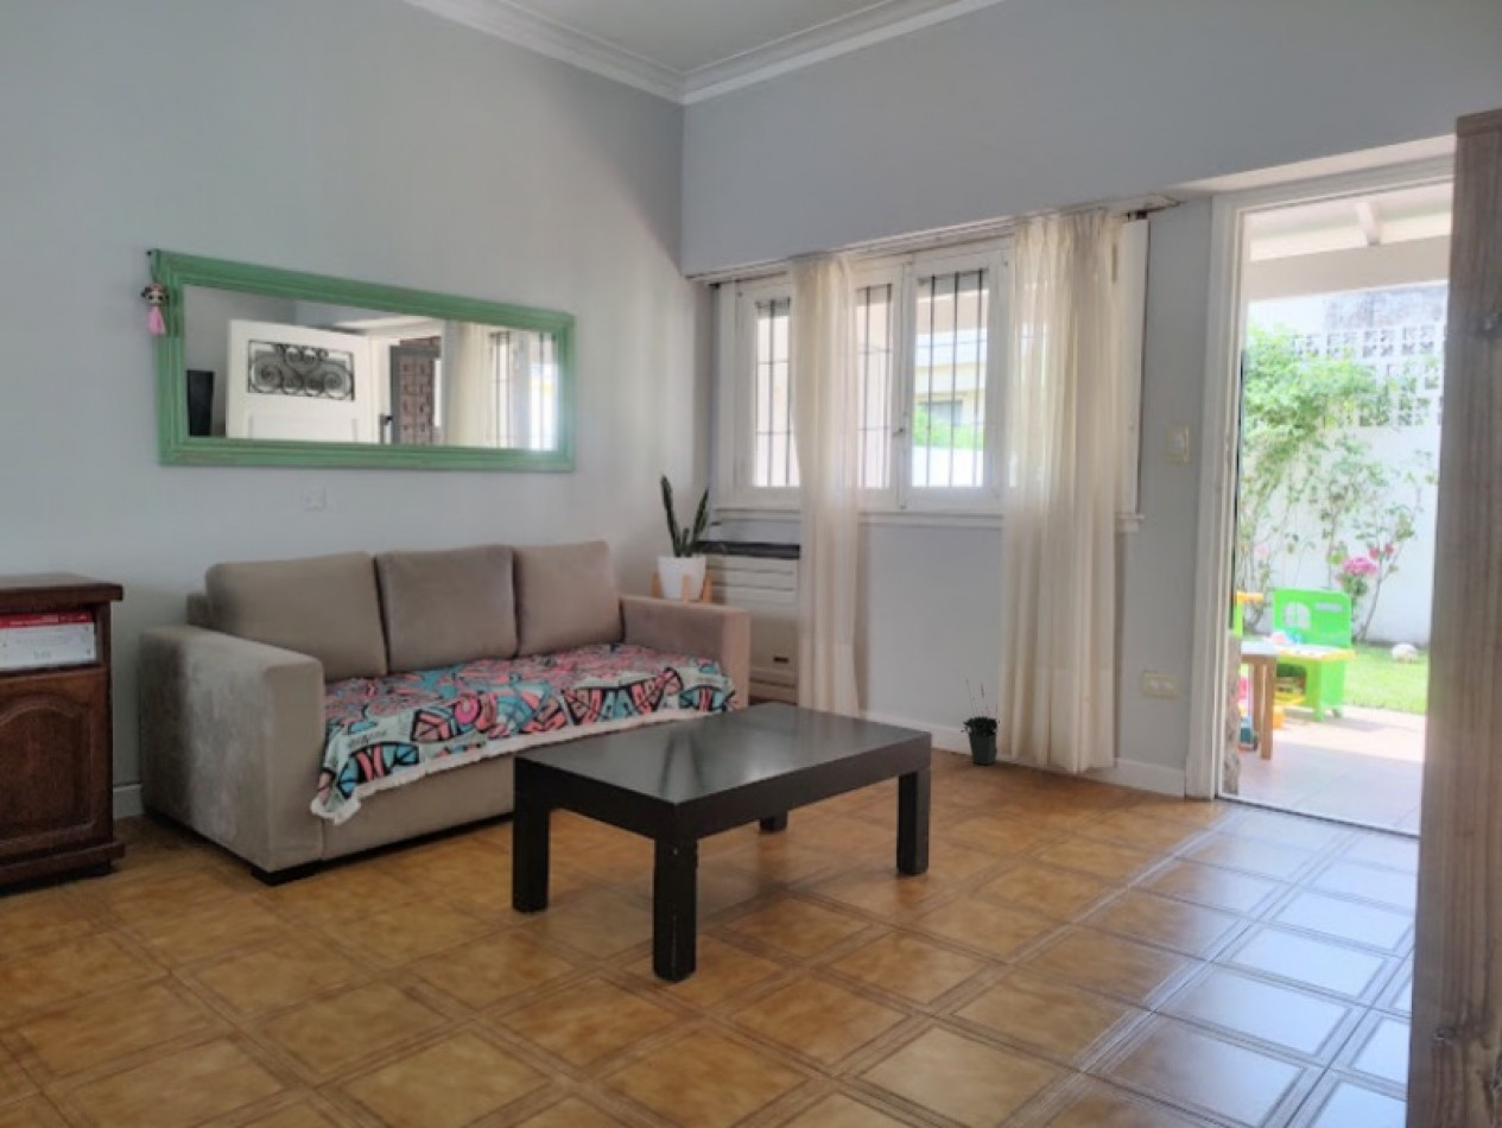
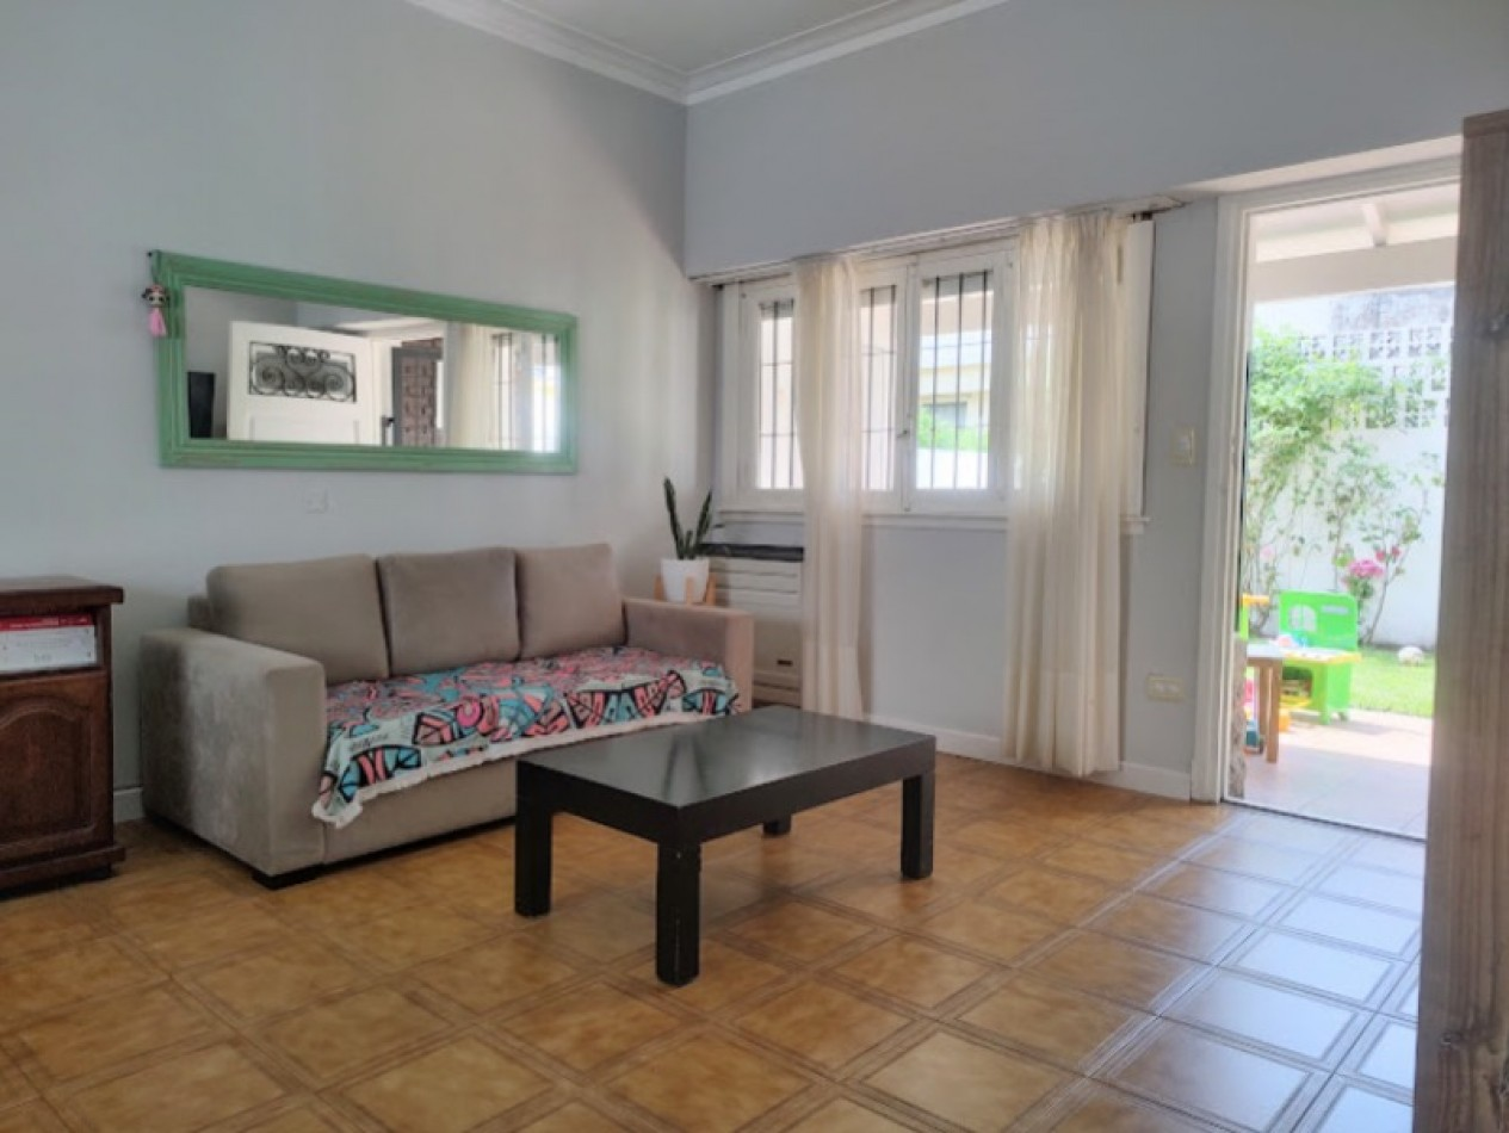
- potted plant [959,679,999,766]
